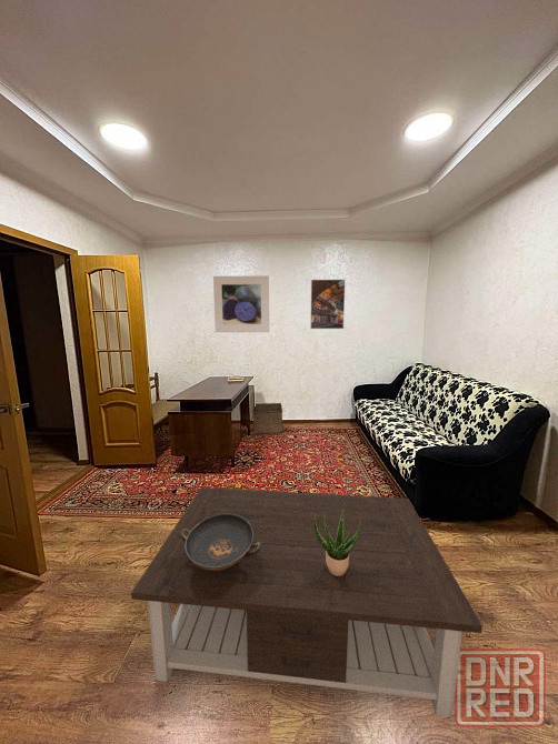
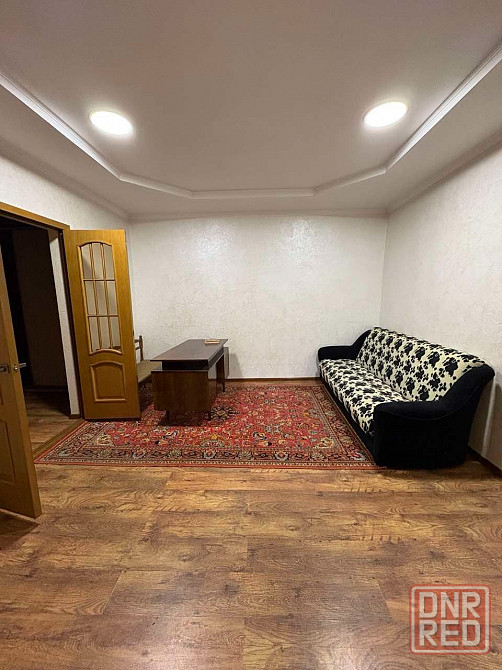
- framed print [309,279,346,330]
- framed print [212,274,270,333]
- potted plant [313,509,361,576]
- decorative bowl [180,514,261,572]
- coffee table [130,486,484,717]
- storage bin [251,402,285,435]
